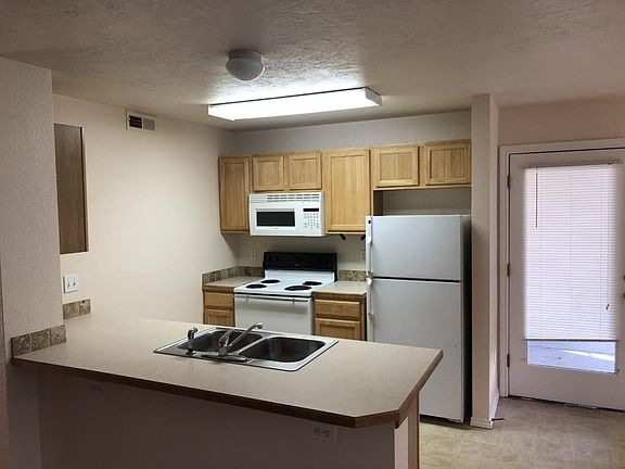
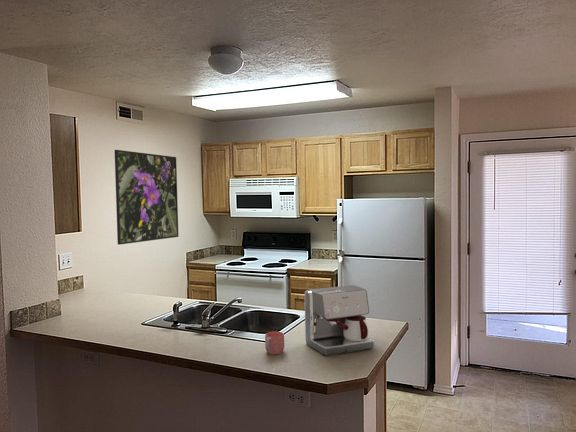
+ mug [264,331,285,356]
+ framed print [114,149,179,246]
+ coffee maker [304,284,375,357]
